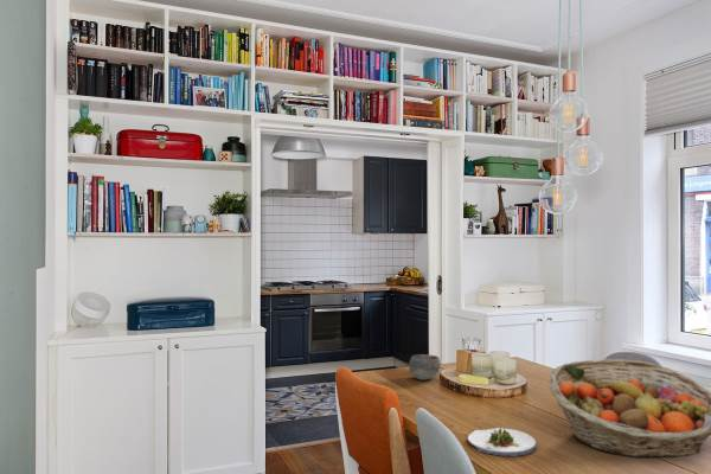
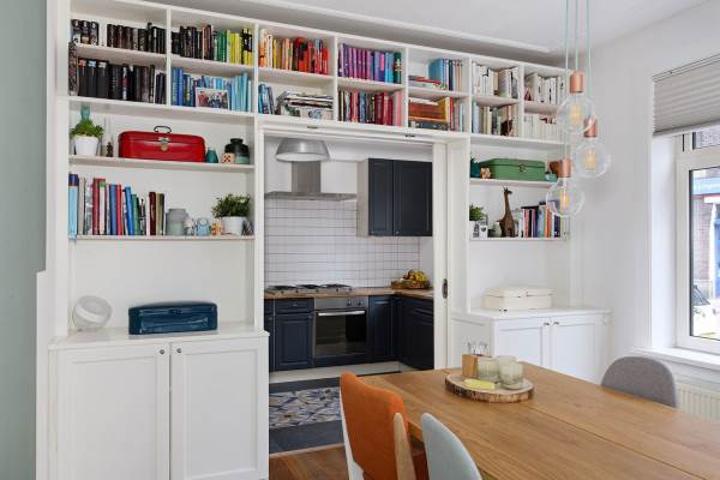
- bowl [408,353,442,382]
- fruit basket [547,358,711,459]
- salad plate [467,427,538,457]
